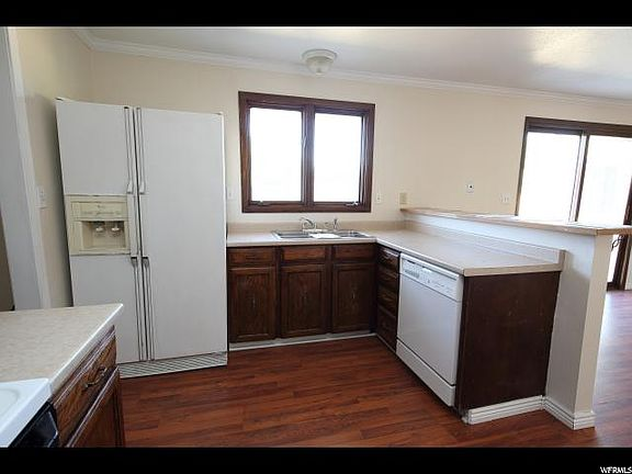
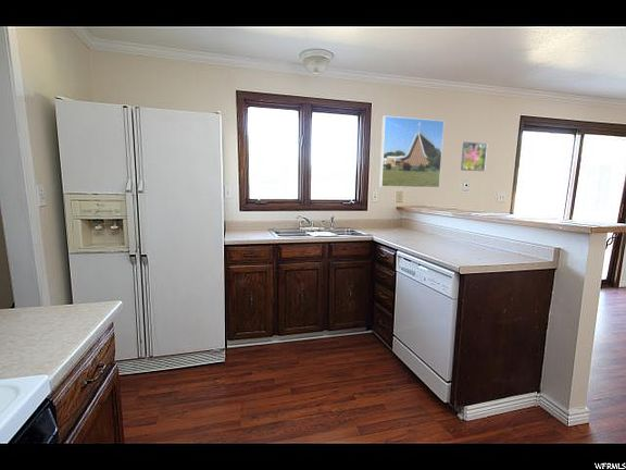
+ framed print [460,141,488,172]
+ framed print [378,115,446,188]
